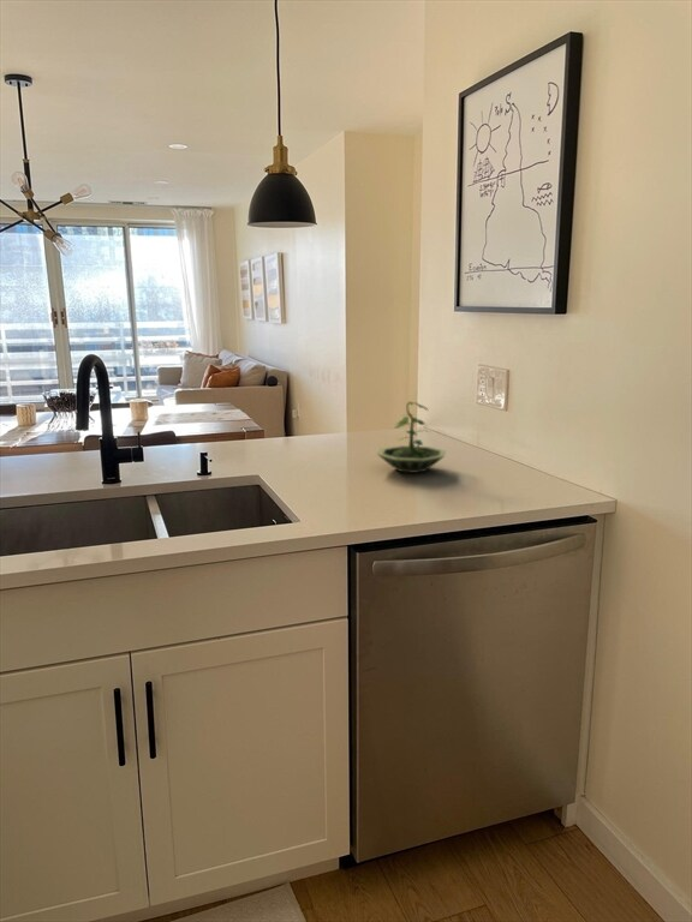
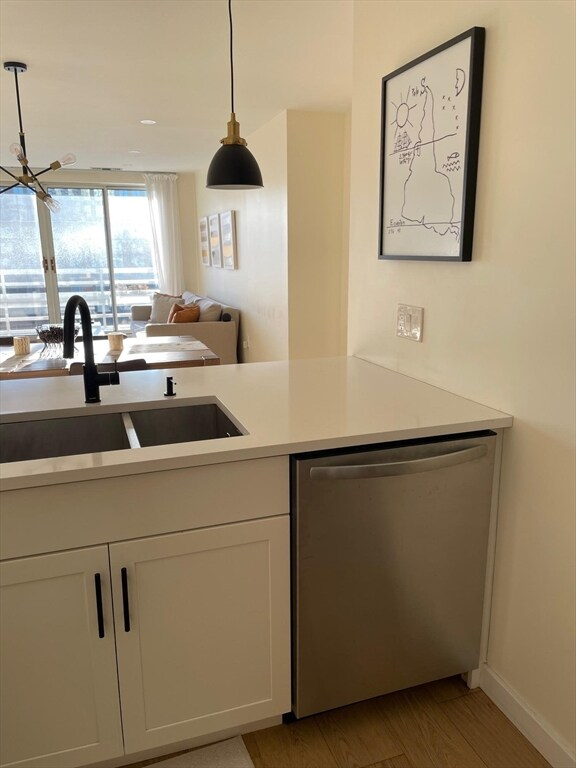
- terrarium [376,401,447,474]
